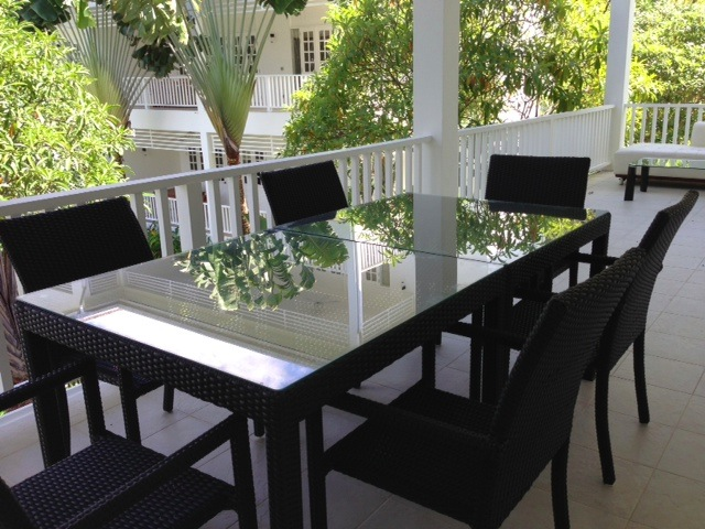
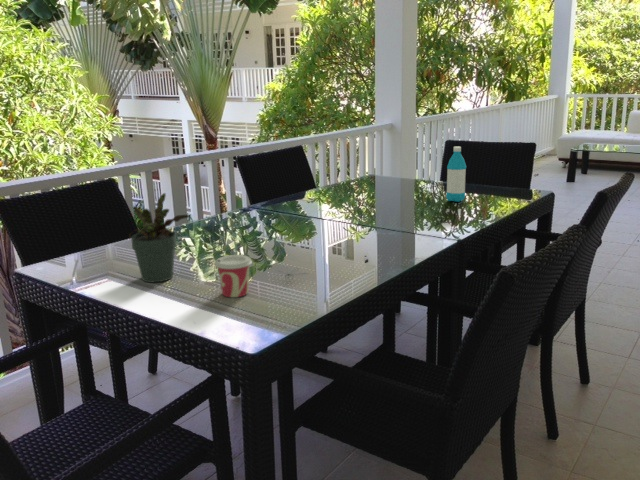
+ water bottle [445,146,467,203]
+ cup [214,254,253,298]
+ potted plant [128,192,191,283]
